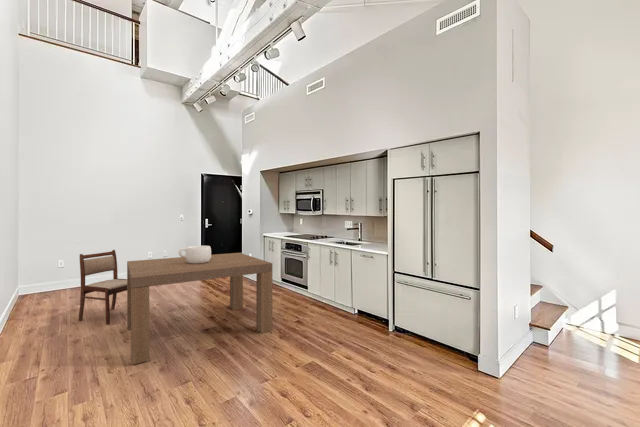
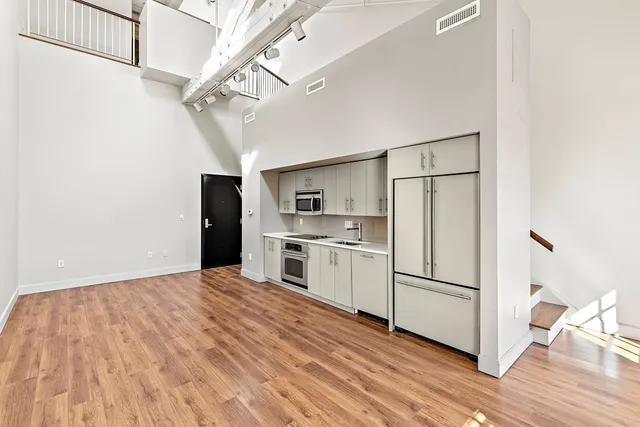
- dining chair [77,249,127,325]
- dining table [126,245,273,366]
